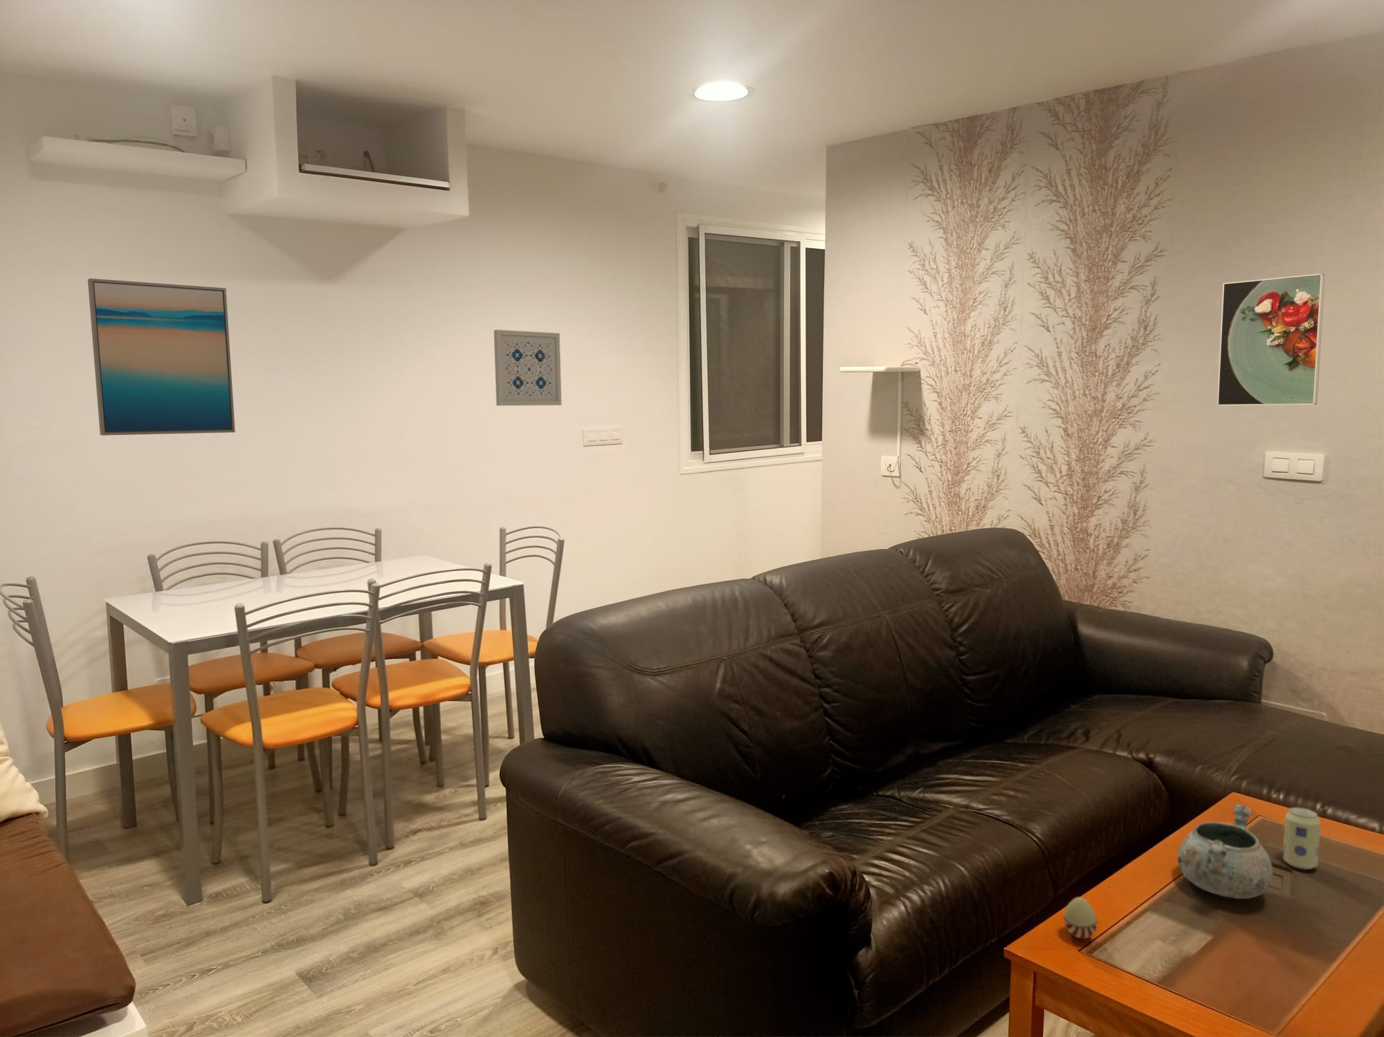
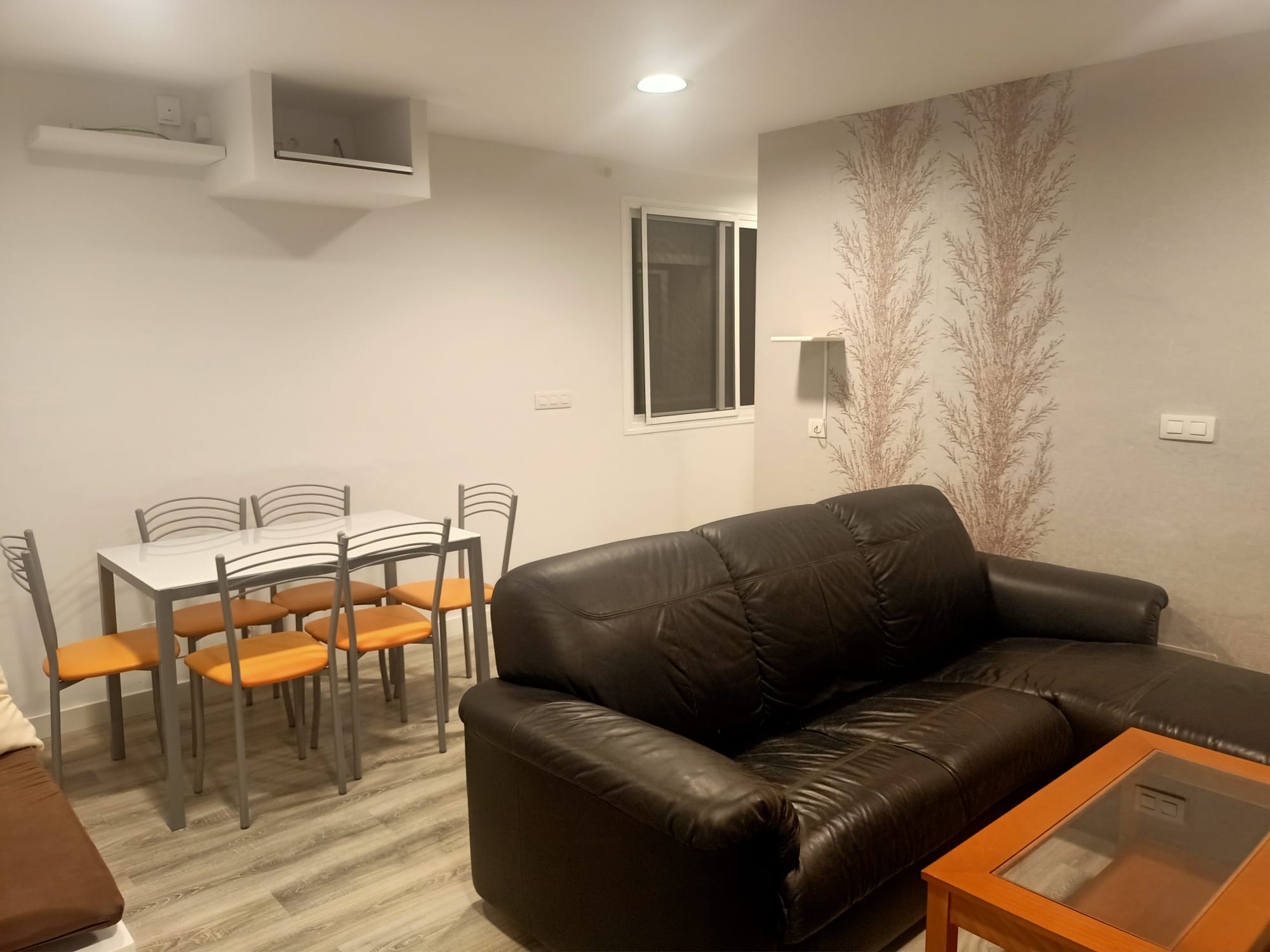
- beverage can [1283,807,1321,870]
- decorative bowl [1177,803,1273,900]
- wall art [494,329,562,406]
- decorative egg [1063,896,1098,940]
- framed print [1216,273,1326,406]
- wall art [87,278,236,436]
